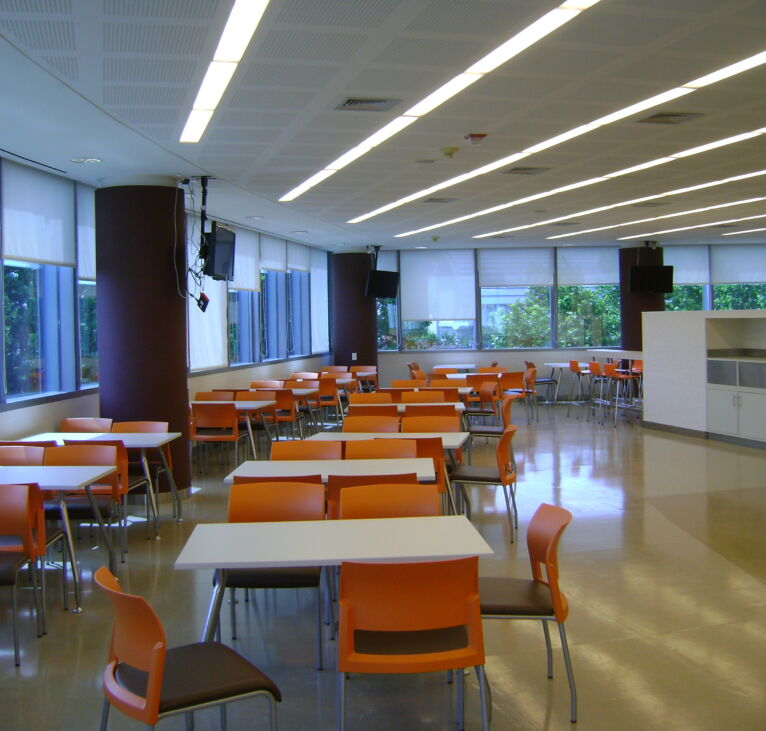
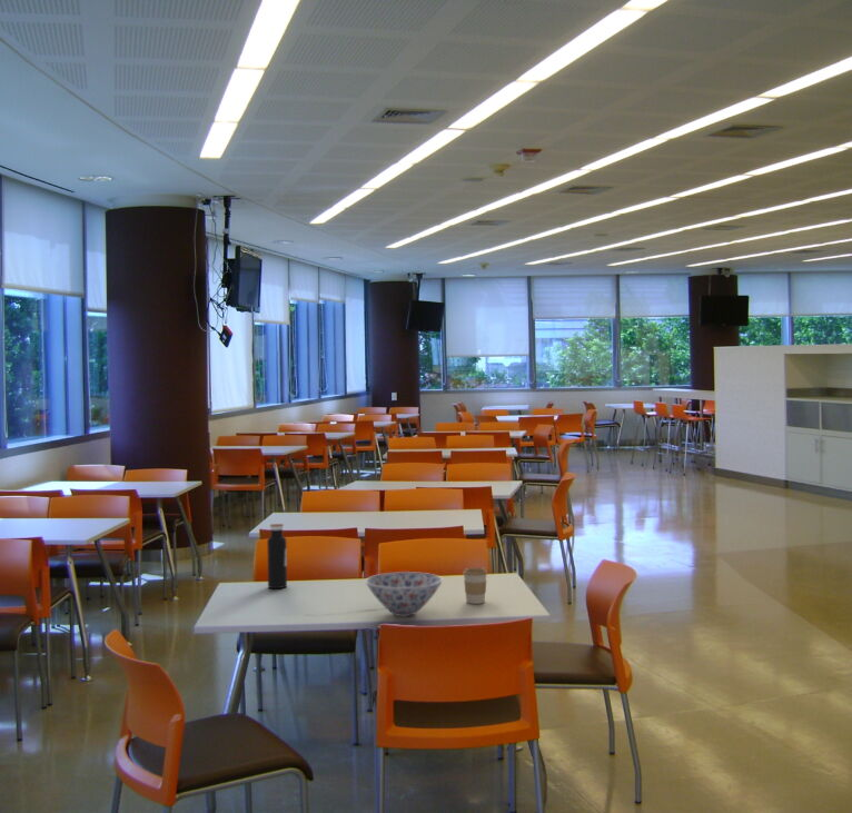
+ bowl [365,571,444,617]
+ water bottle [266,523,288,589]
+ coffee cup [462,567,488,605]
